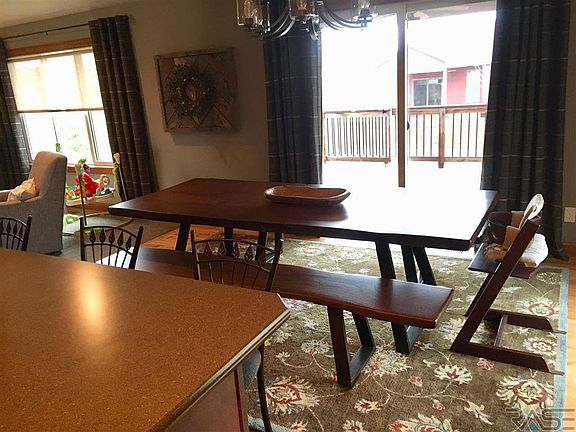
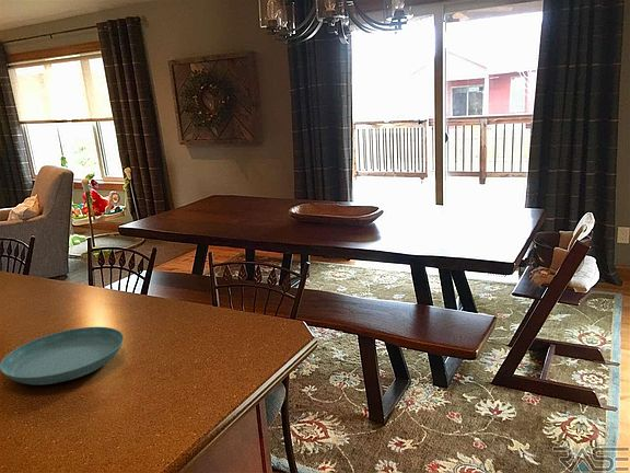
+ saucer [0,326,125,385]
